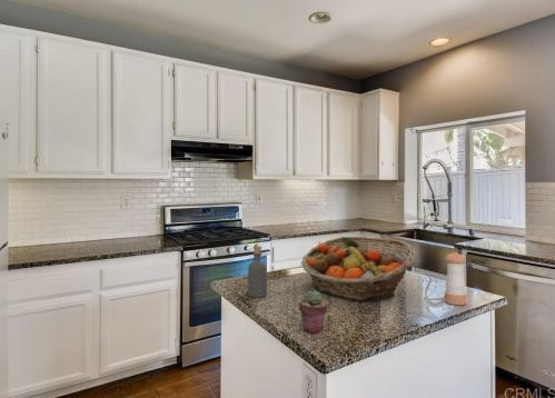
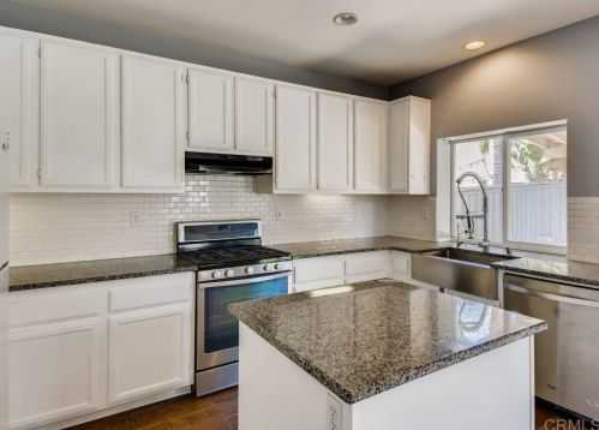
- bottle [247,245,268,299]
- potted succulent [298,289,329,334]
- fruit basket [300,236,416,301]
- pepper shaker [444,251,467,306]
